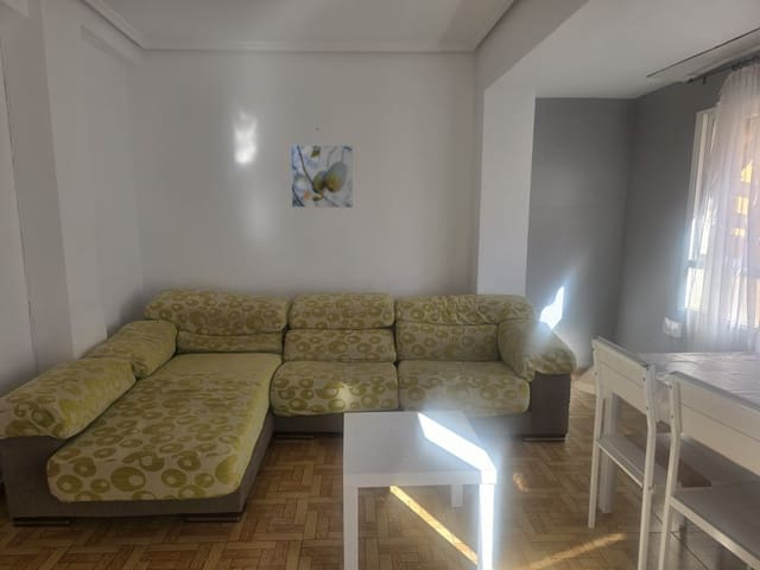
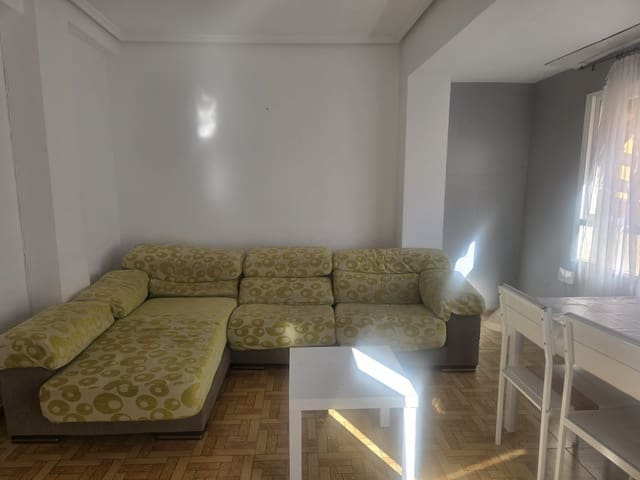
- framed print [290,144,354,209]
